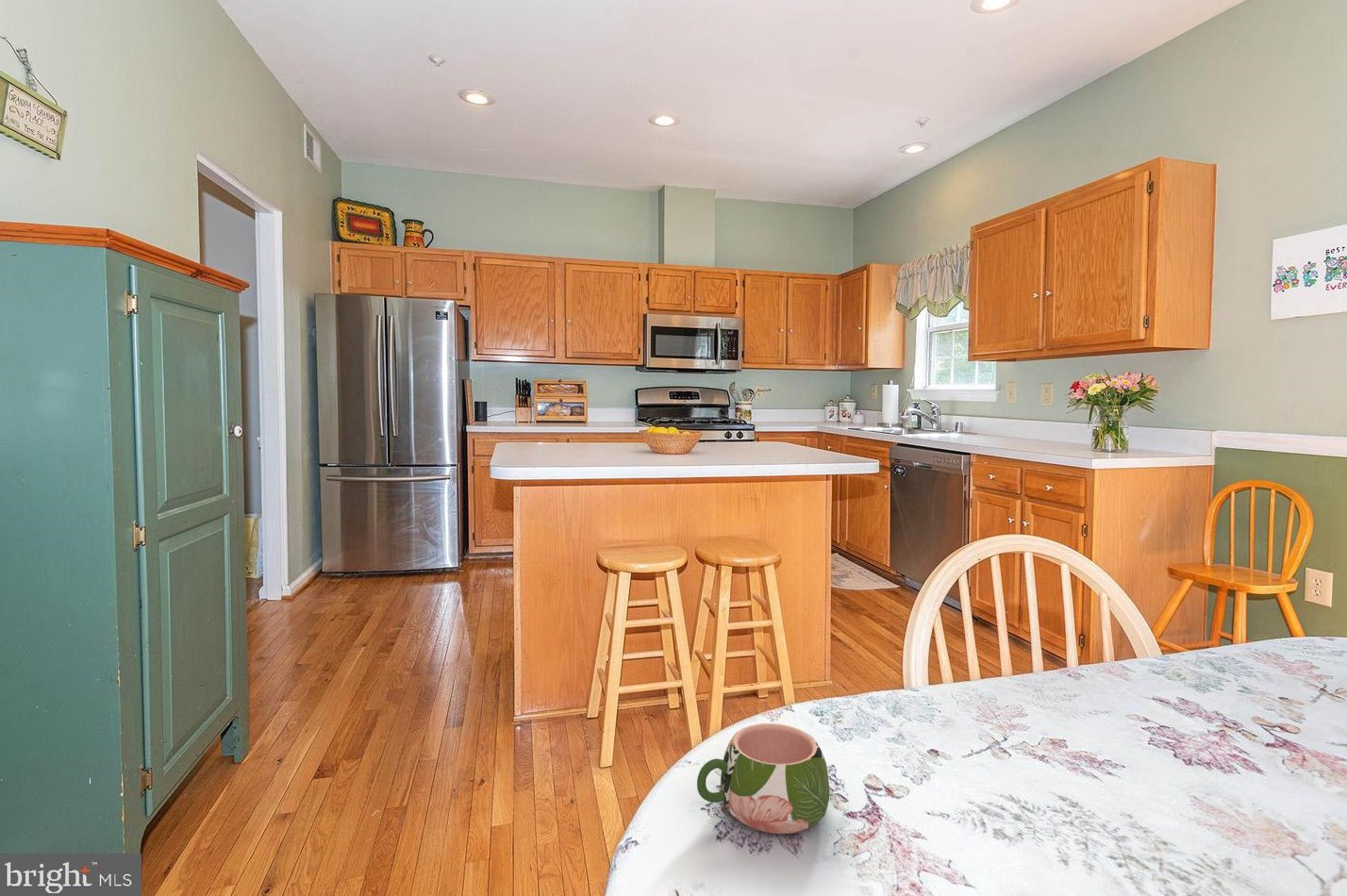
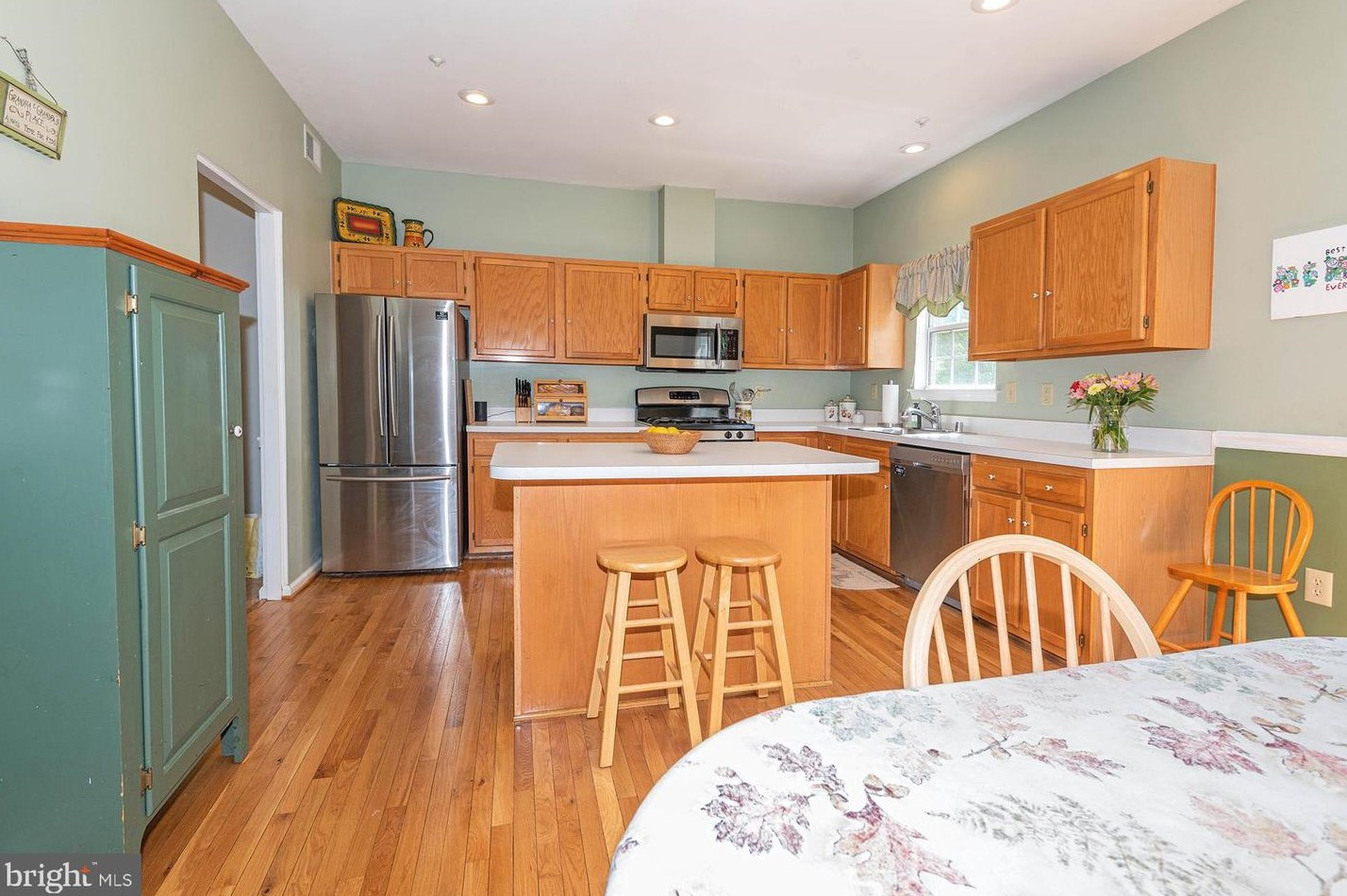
- mug [696,722,830,835]
